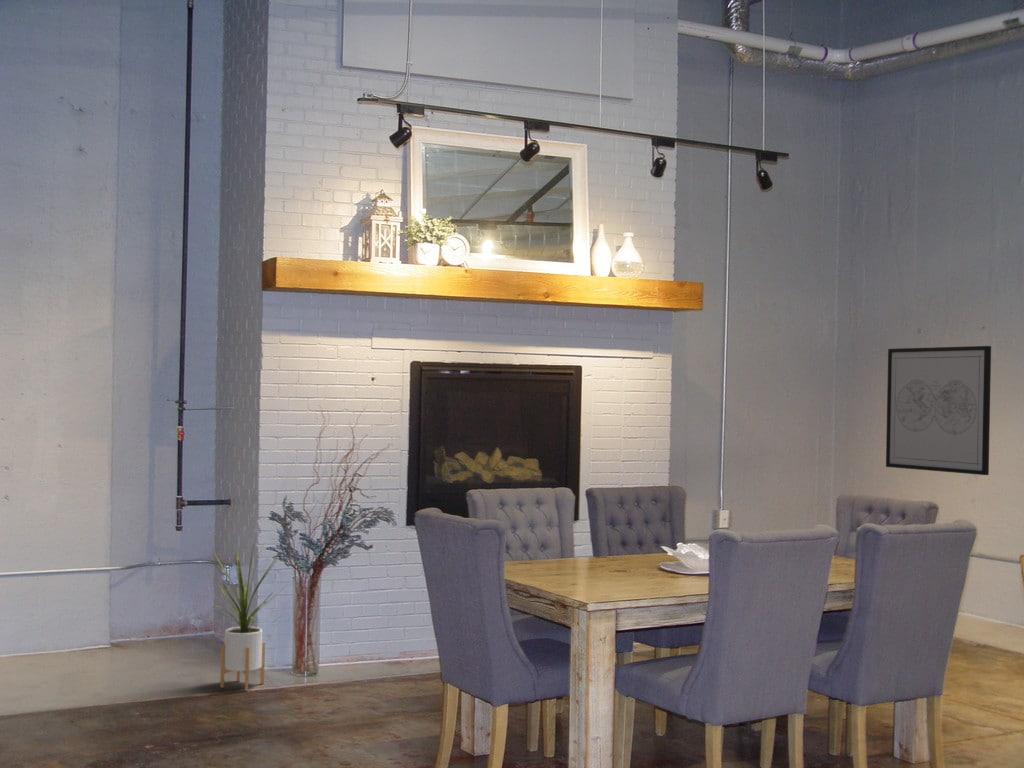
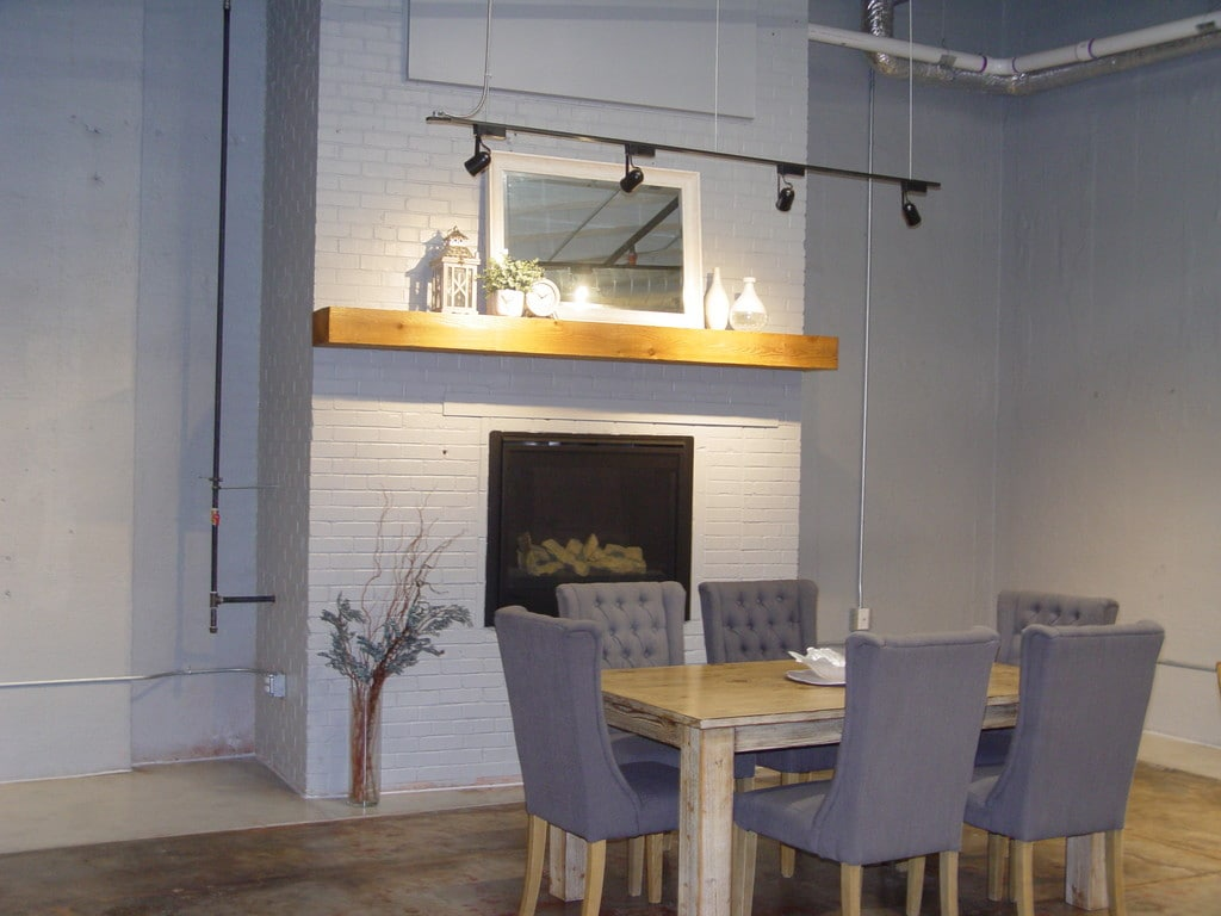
- house plant [205,540,286,692]
- wall art [885,345,992,476]
